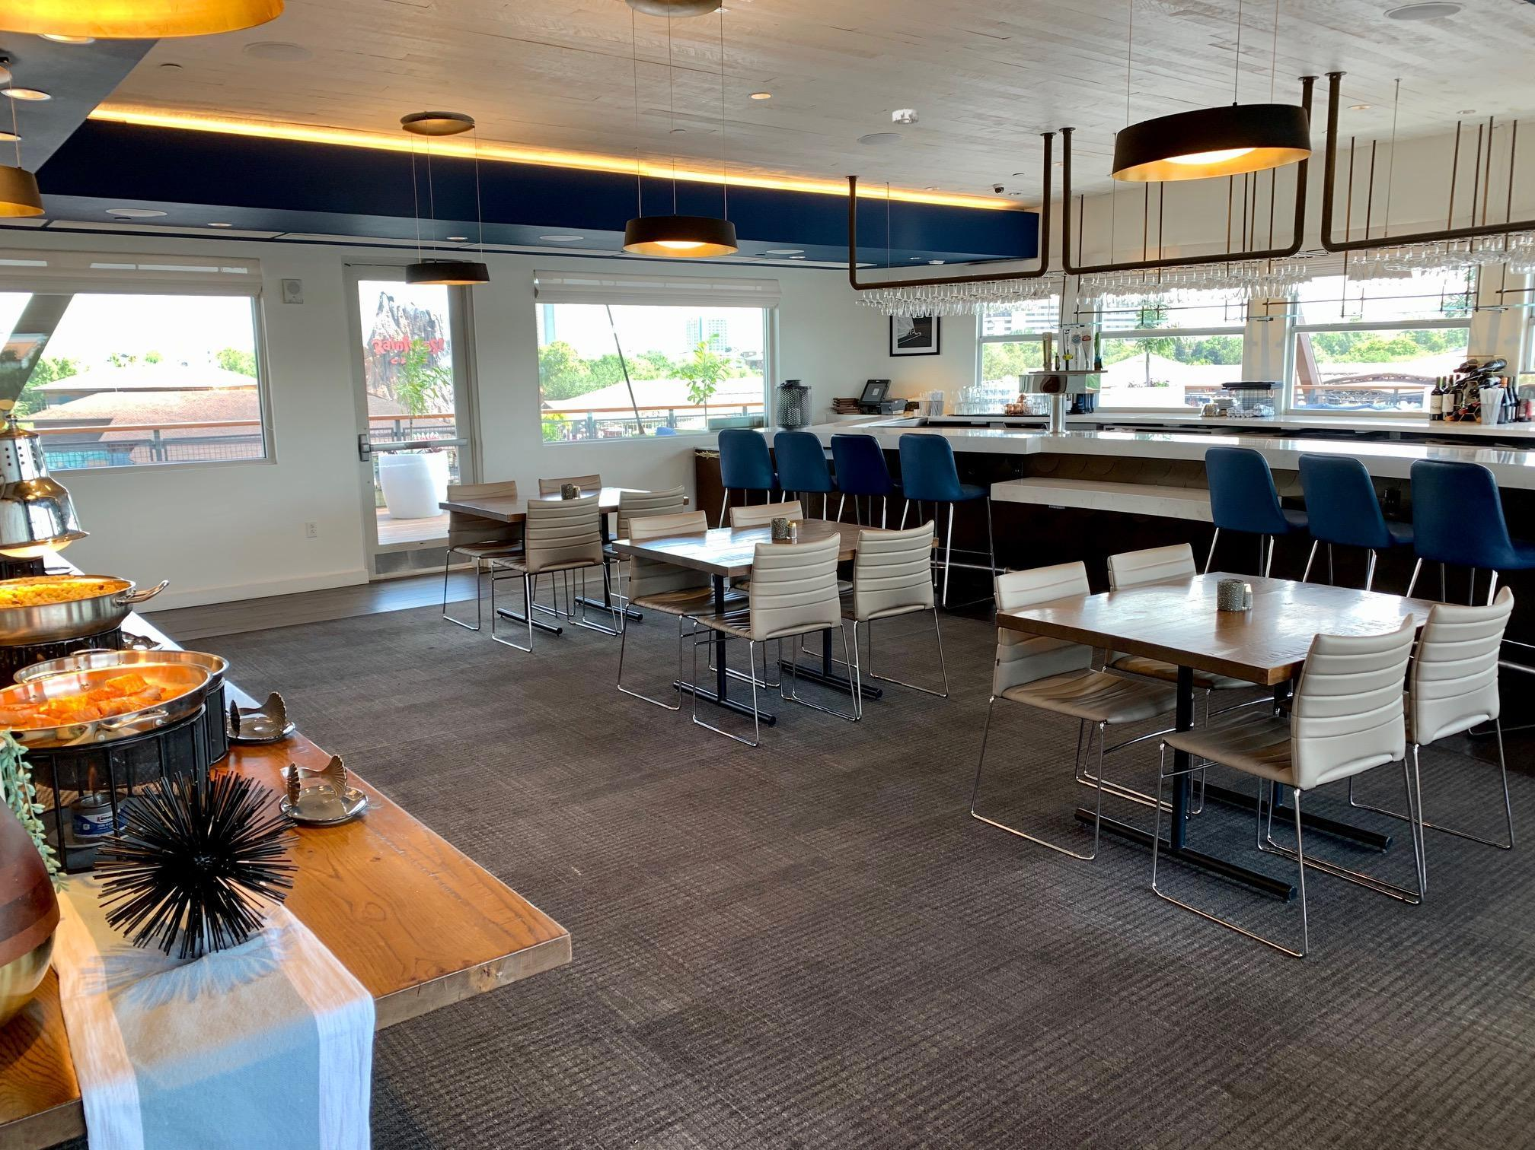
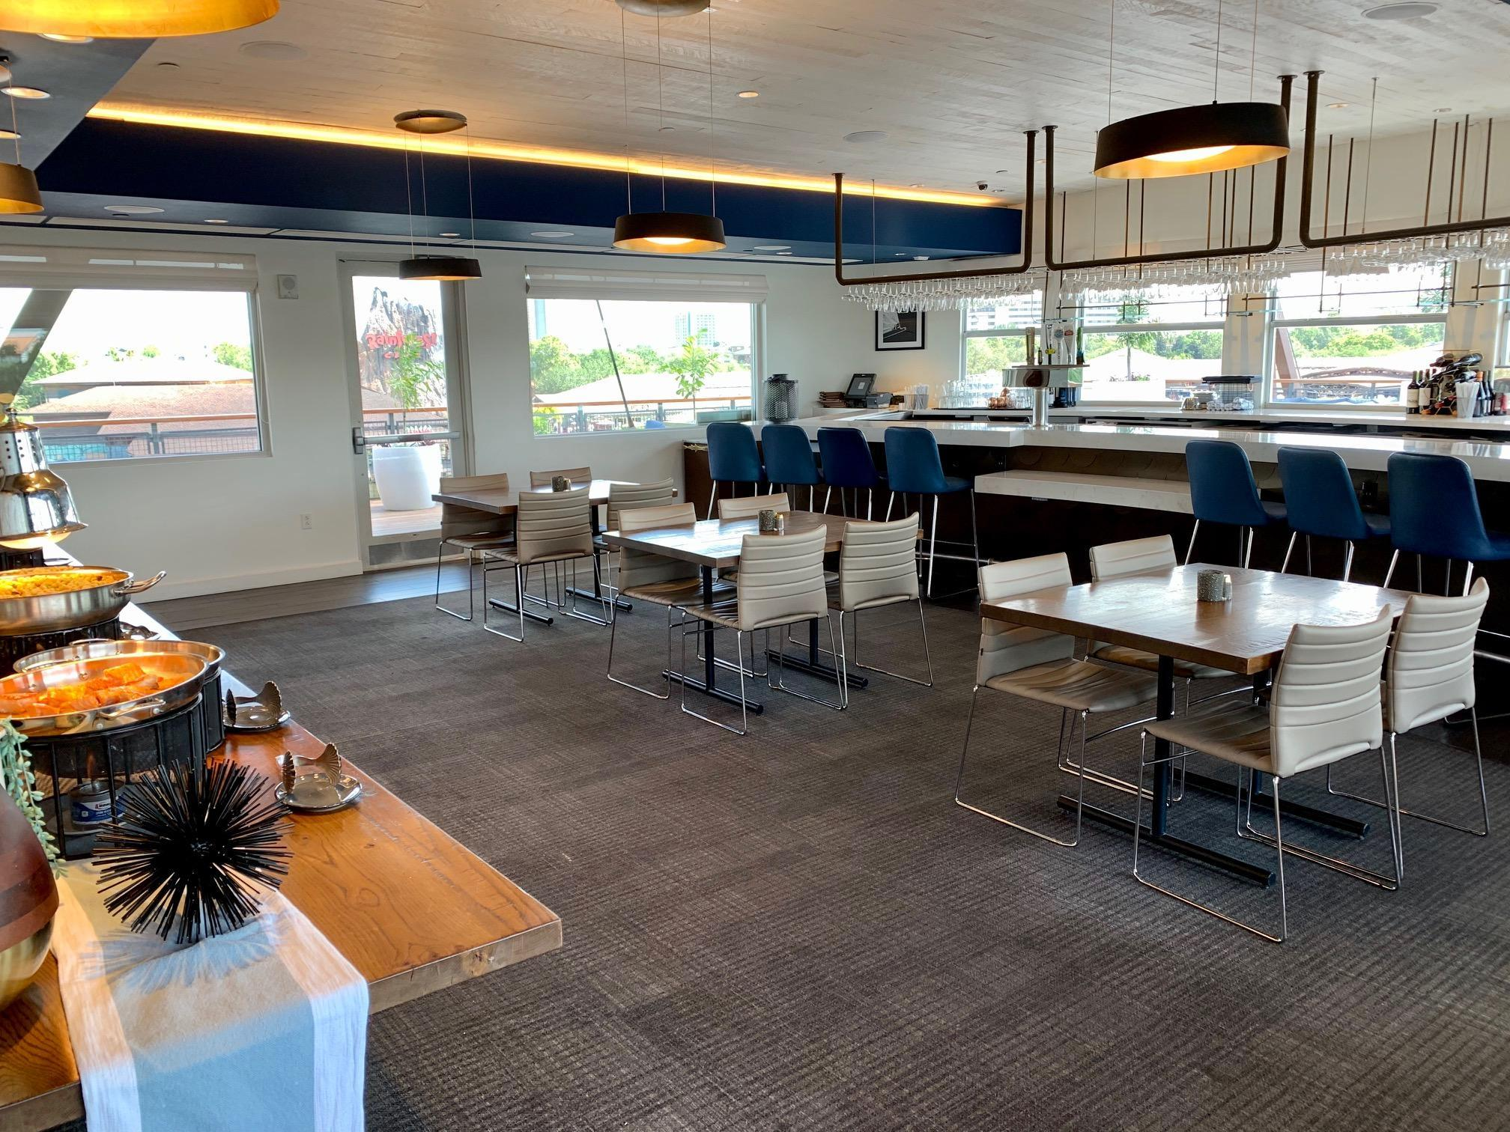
- smoke detector [892,108,920,126]
